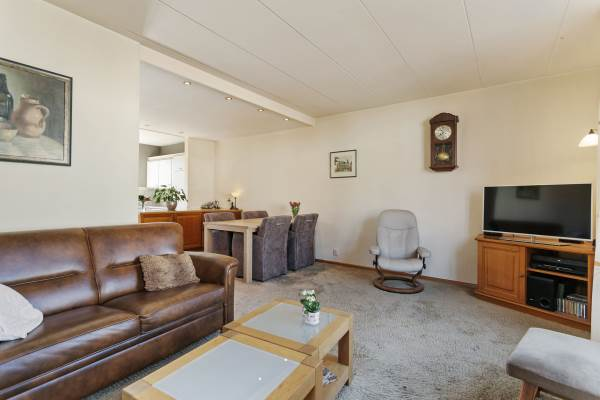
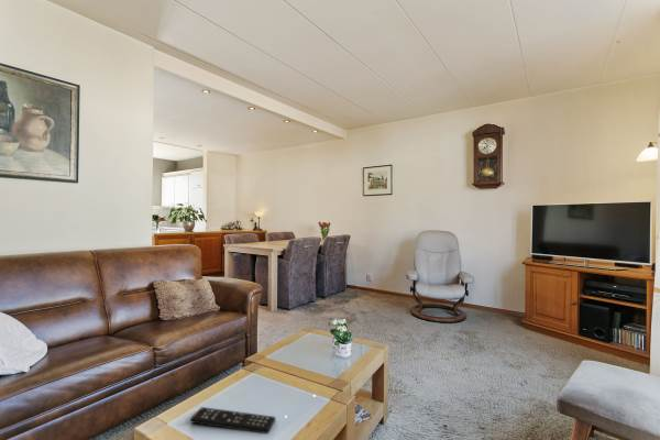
+ remote control [189,406,276,435]
